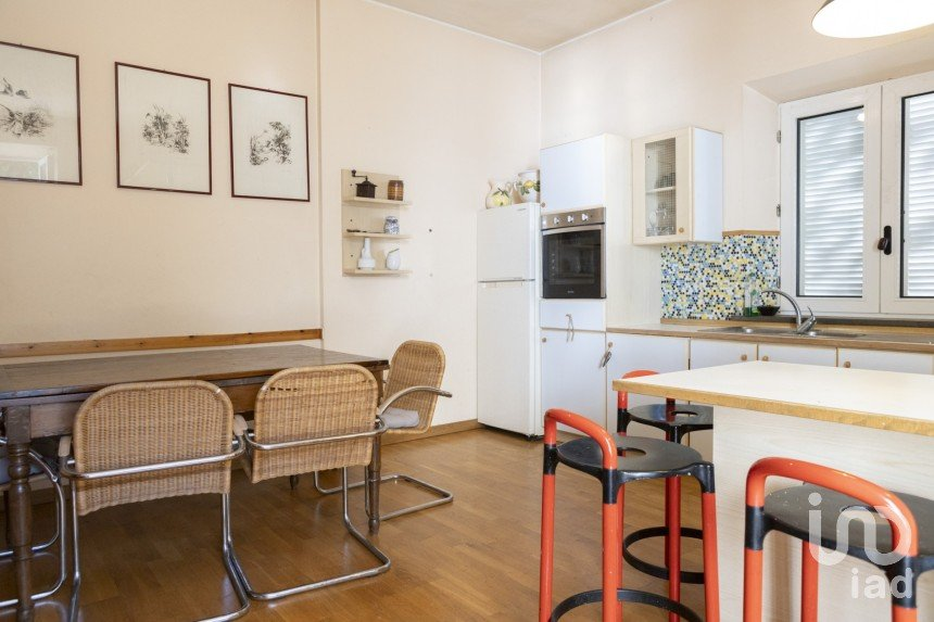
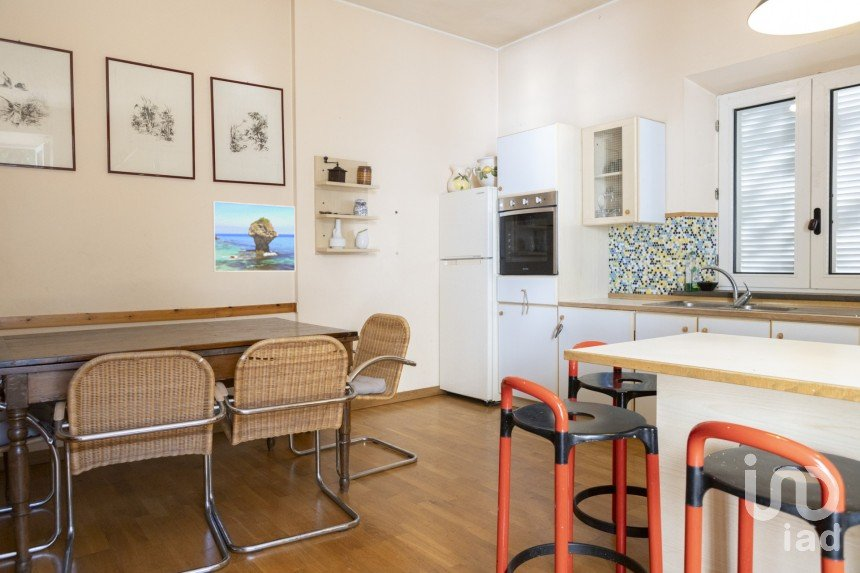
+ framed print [211,200,296,273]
